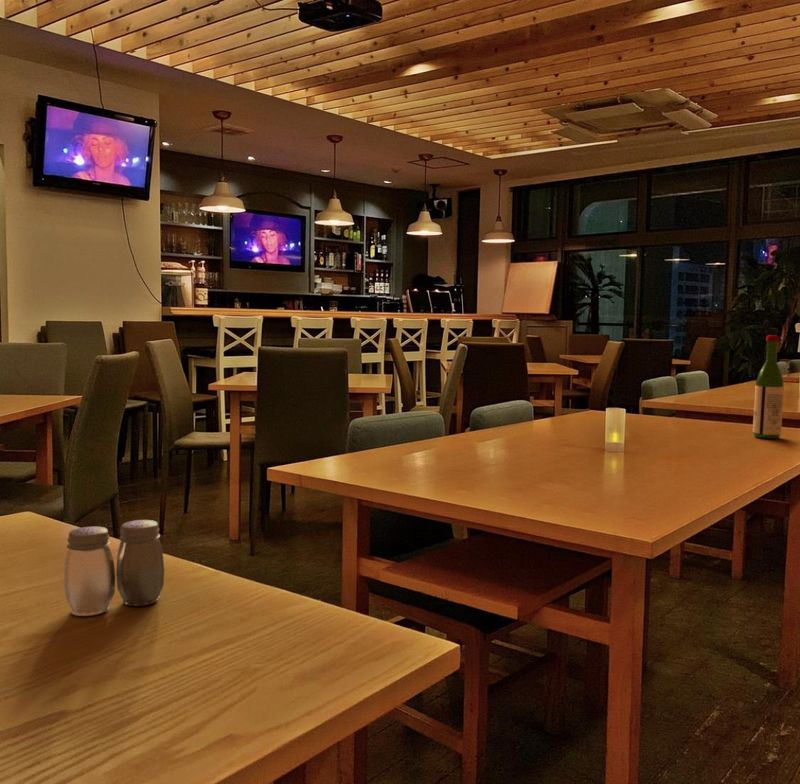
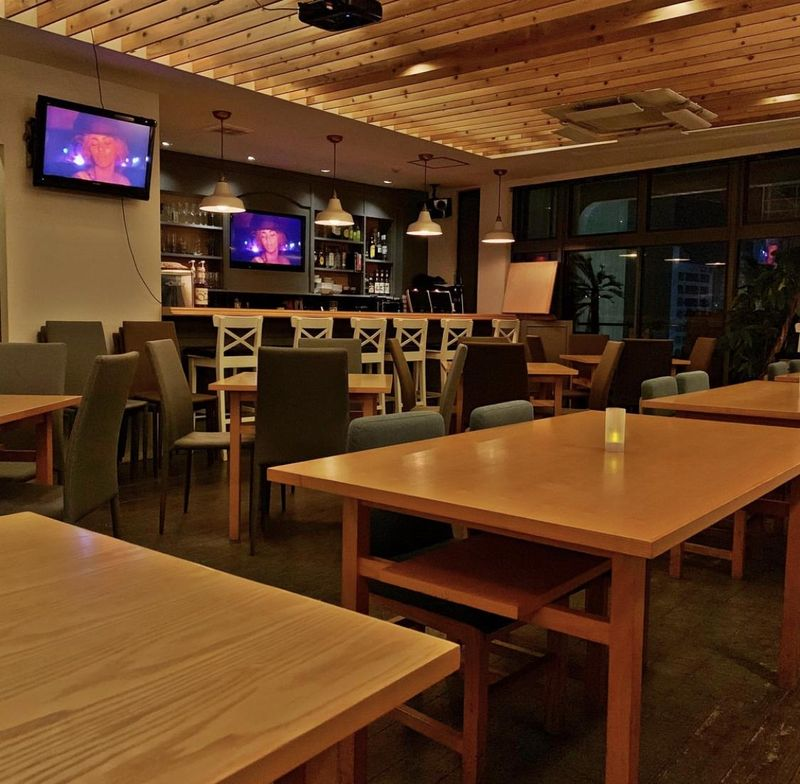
- wine bottle [752,334,785,440]
- salt and pepper shaker [63,519,165,617]
